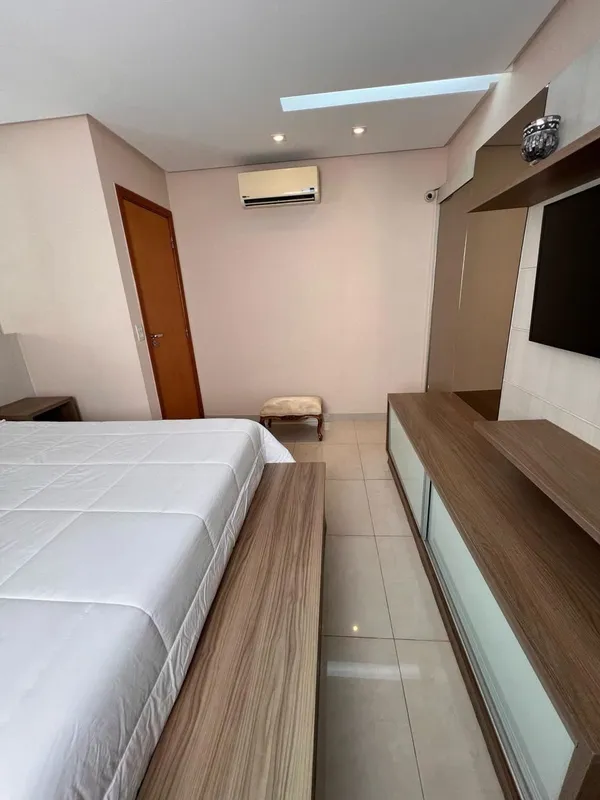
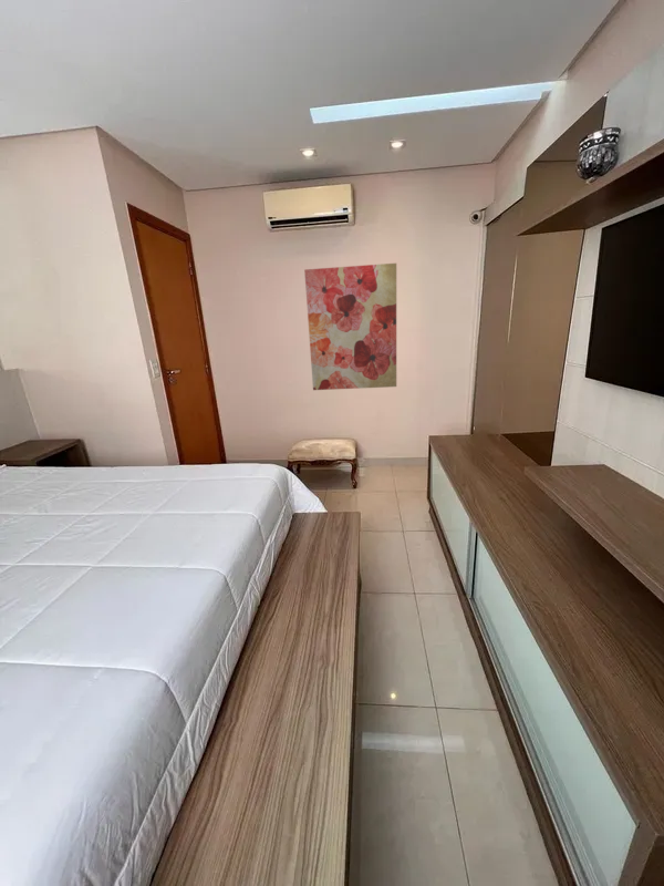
+ wall art [303,262,397,391]
